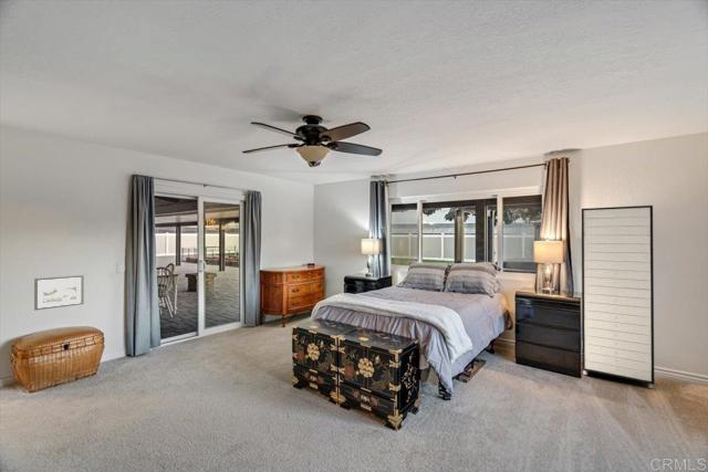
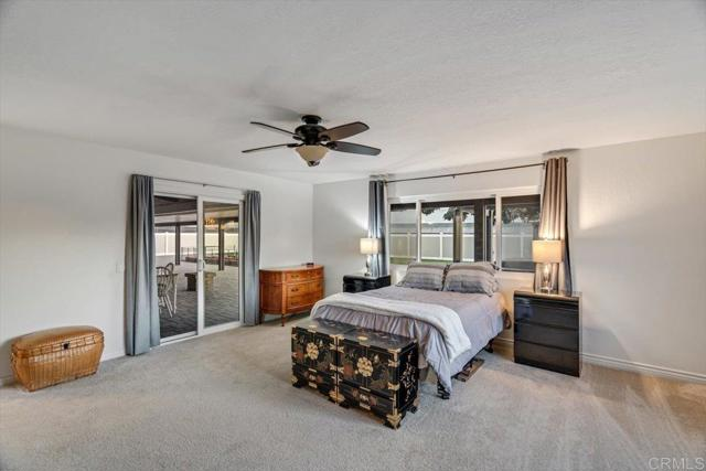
- picture frame [33,274,85,312]
- storage cabinet [581,204,655,389]
